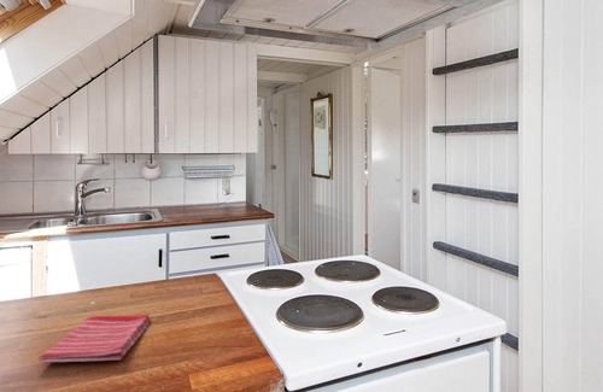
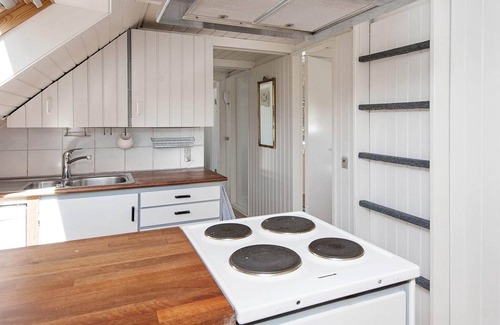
- dish towel [37,312,152,364]
